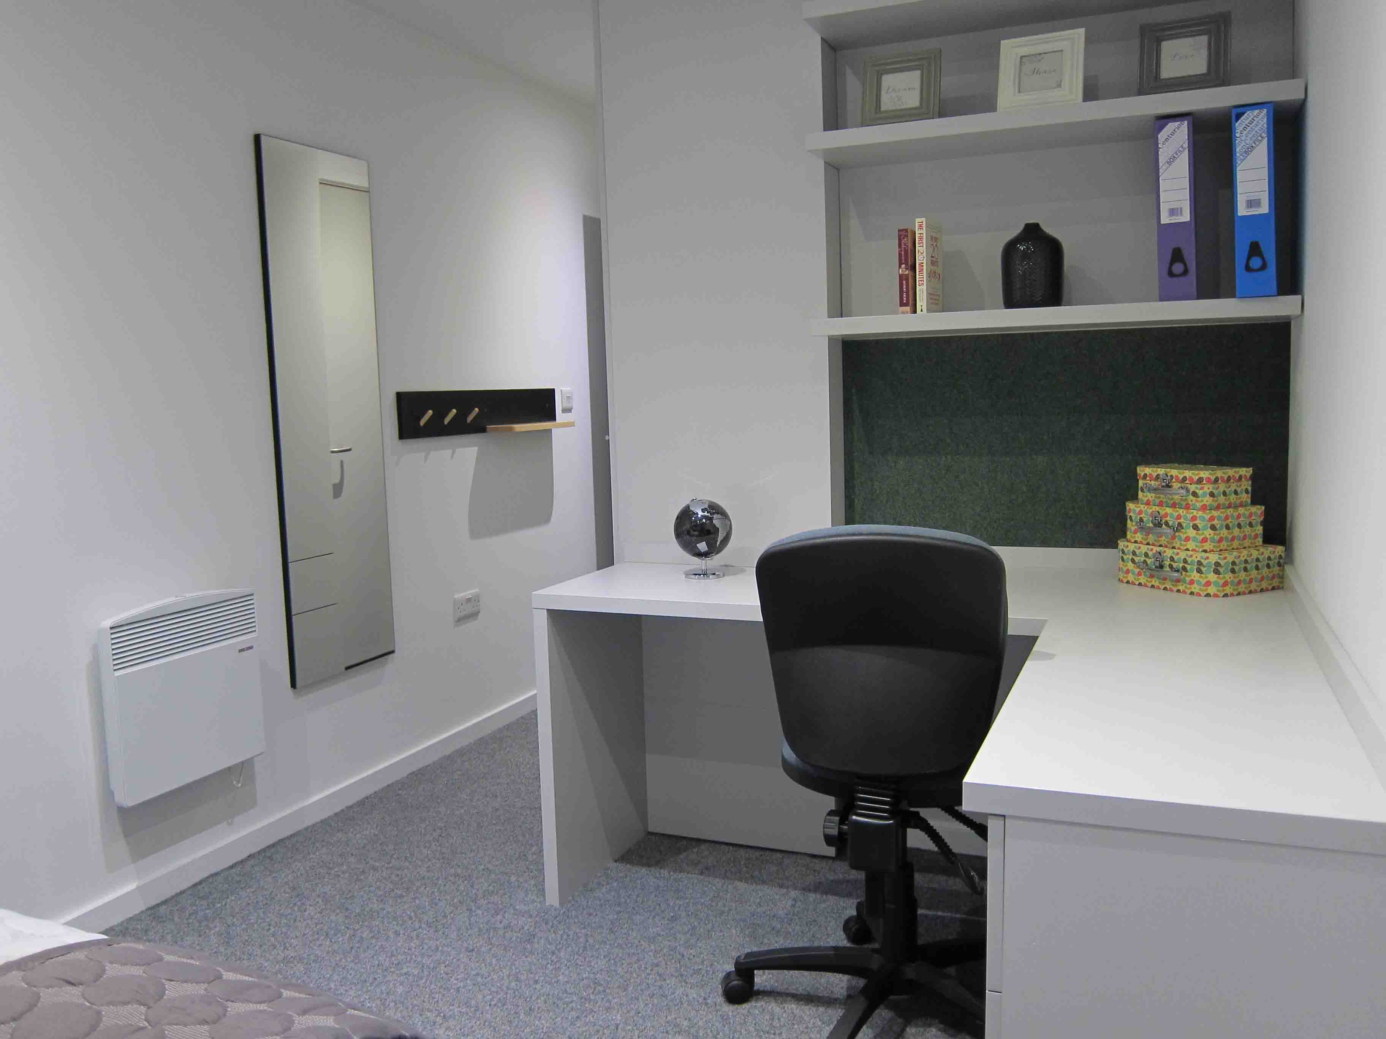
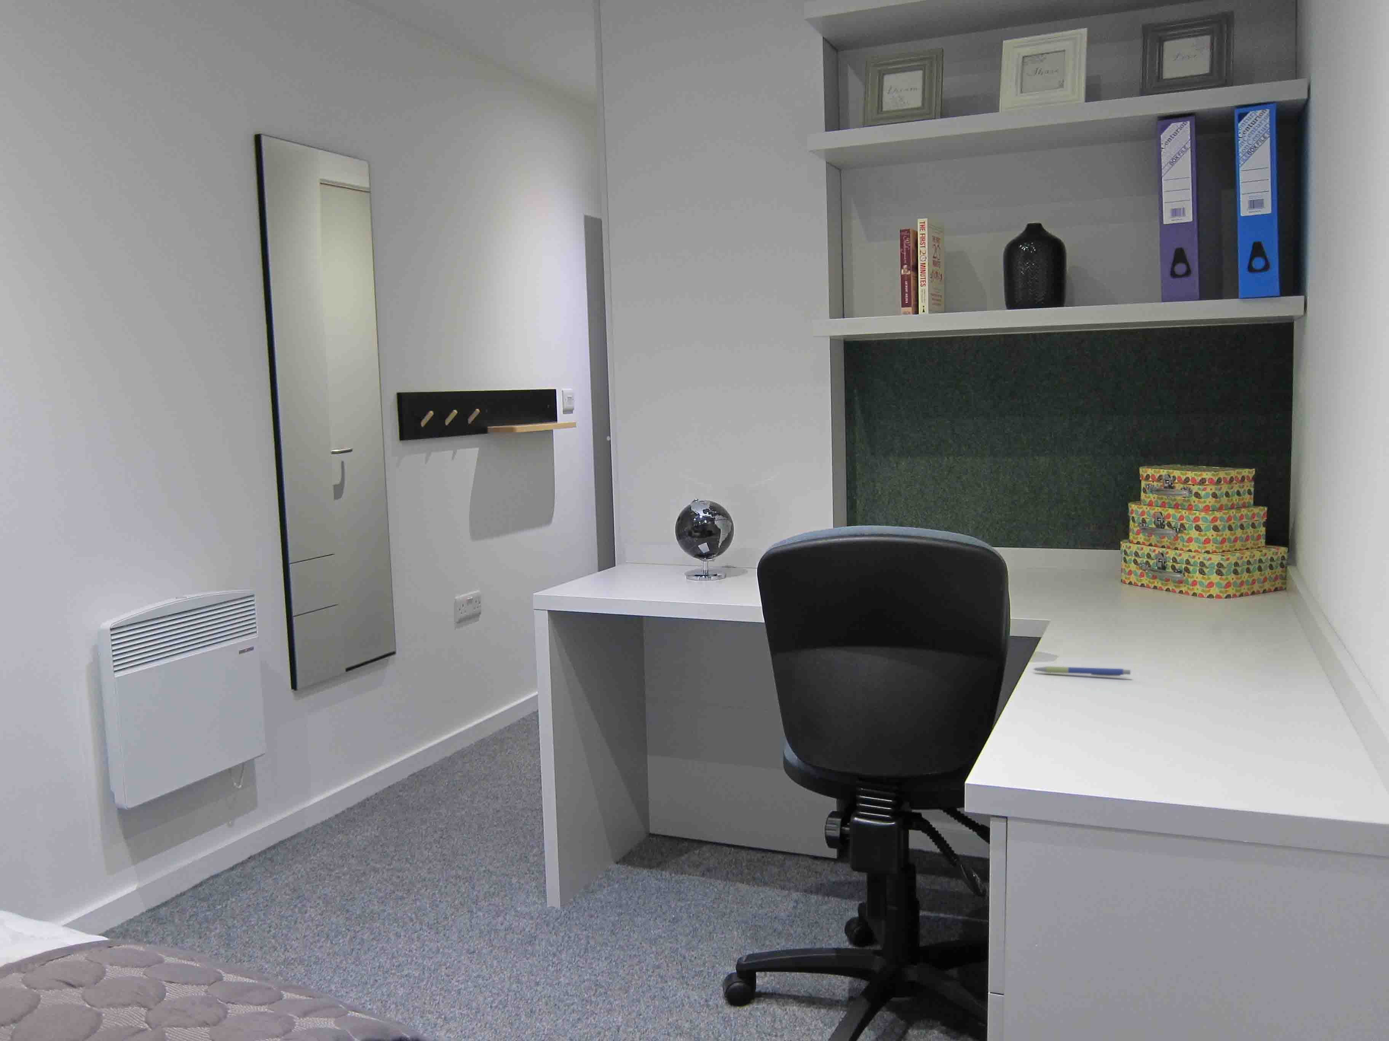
+ pen [1032,666,1131,677]
